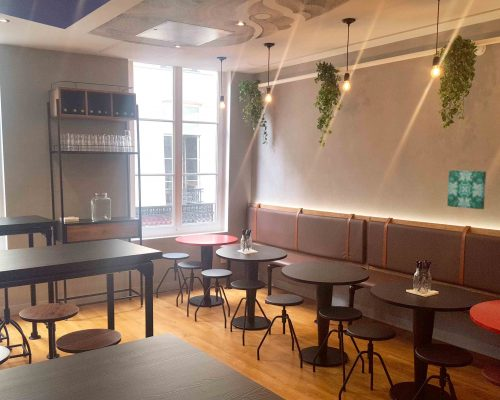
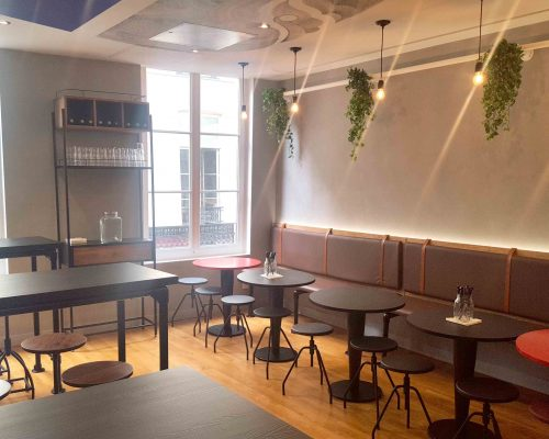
- wall art [446,169,487,210]
